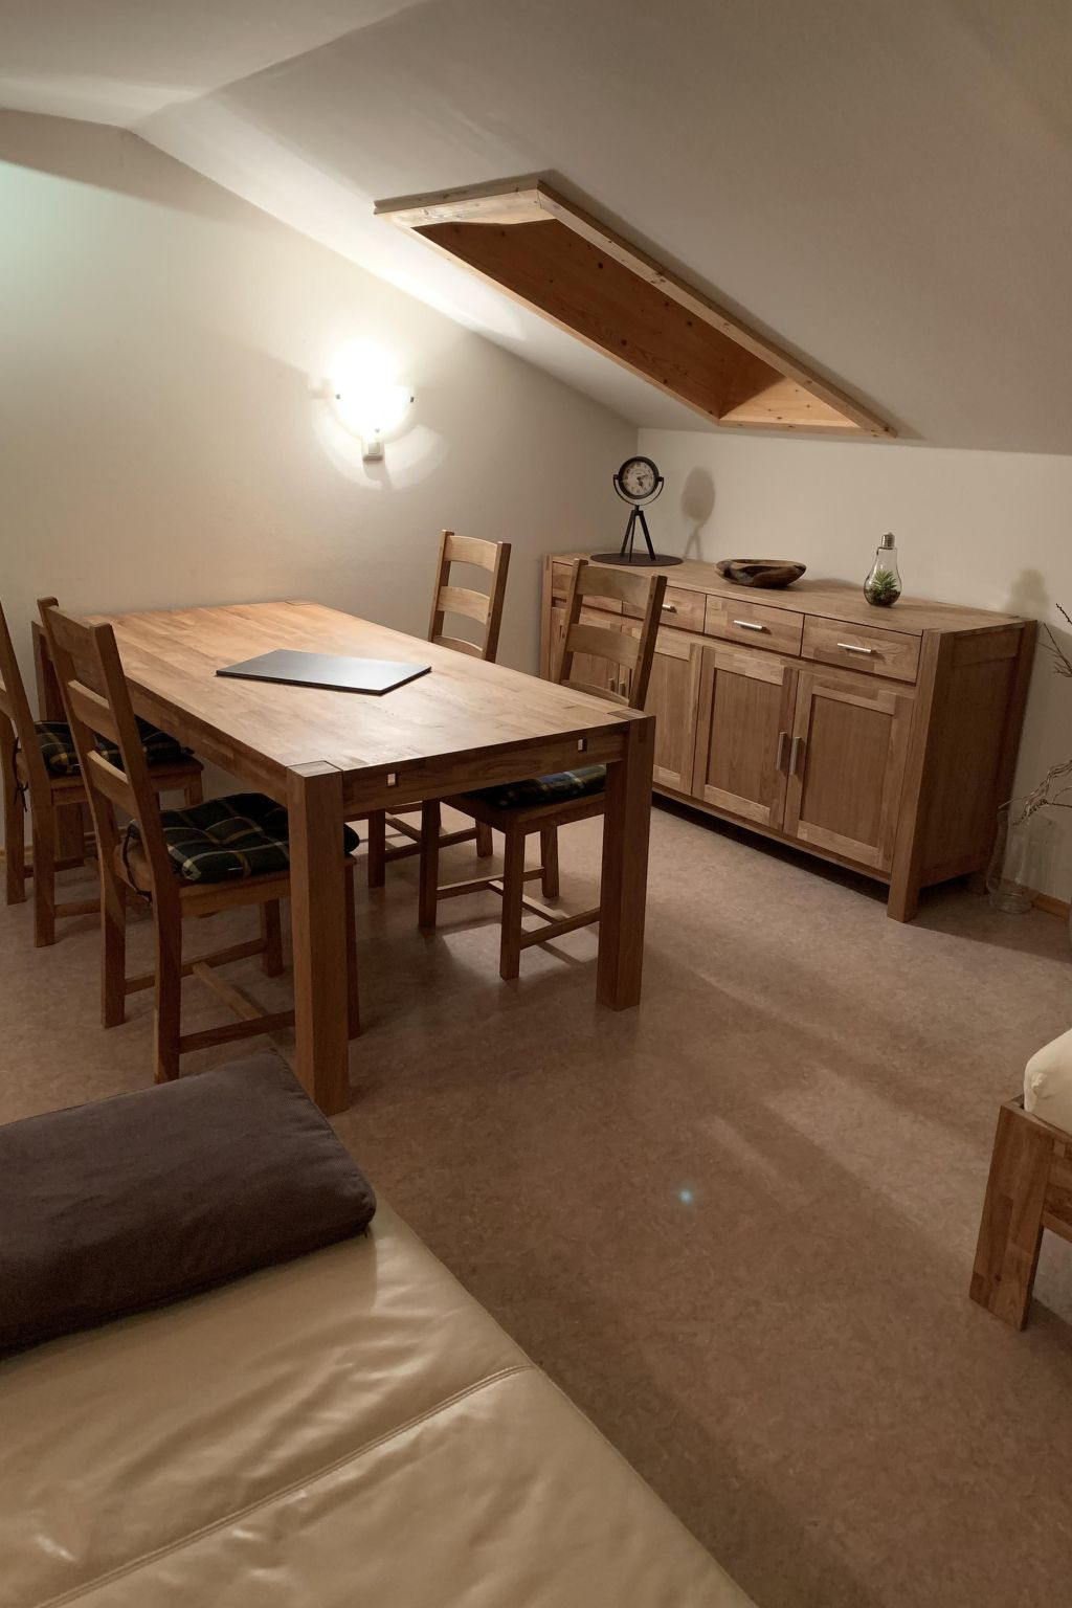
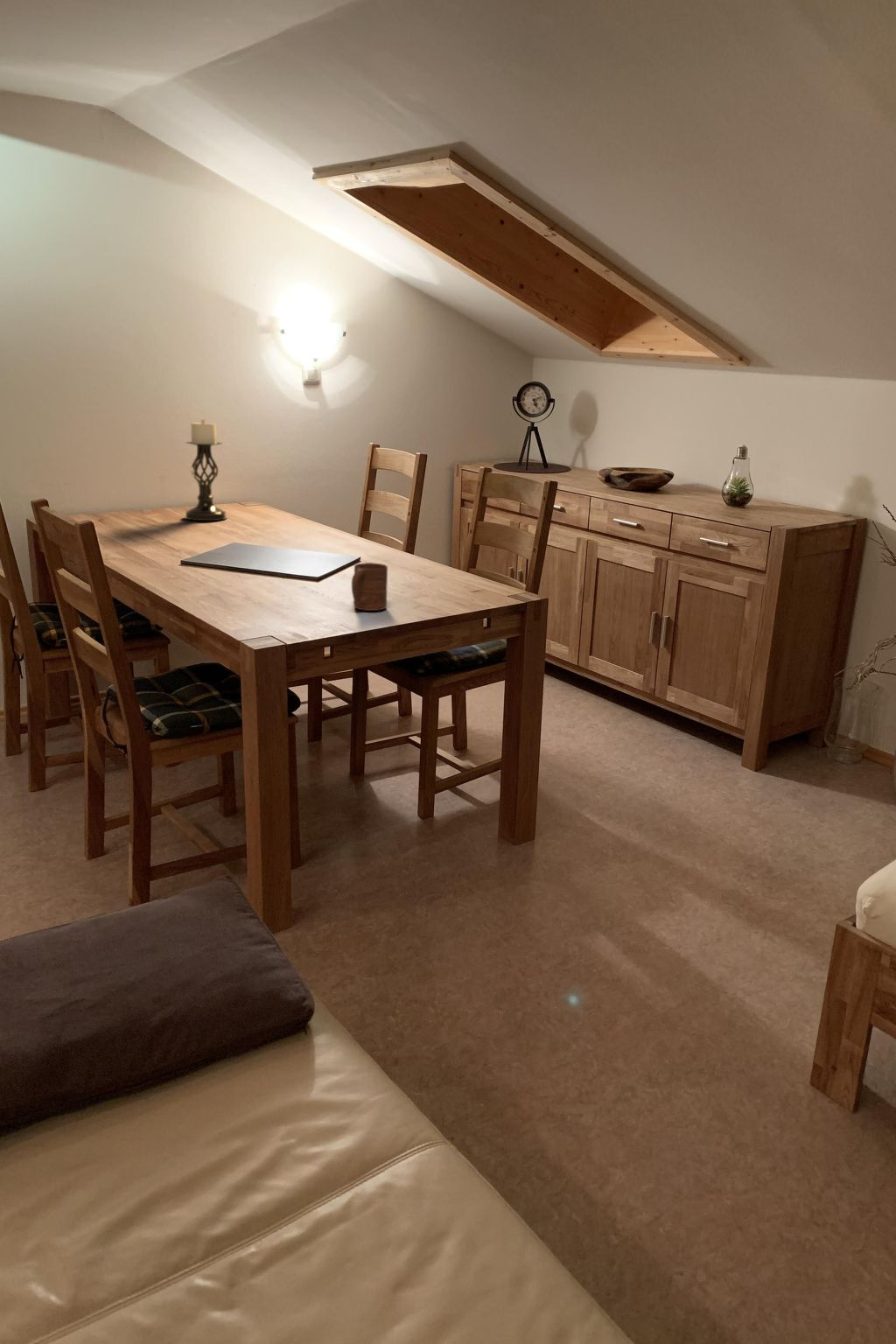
+ candle holder [184,418,228,521]
+ cup [351,562,388,612]
